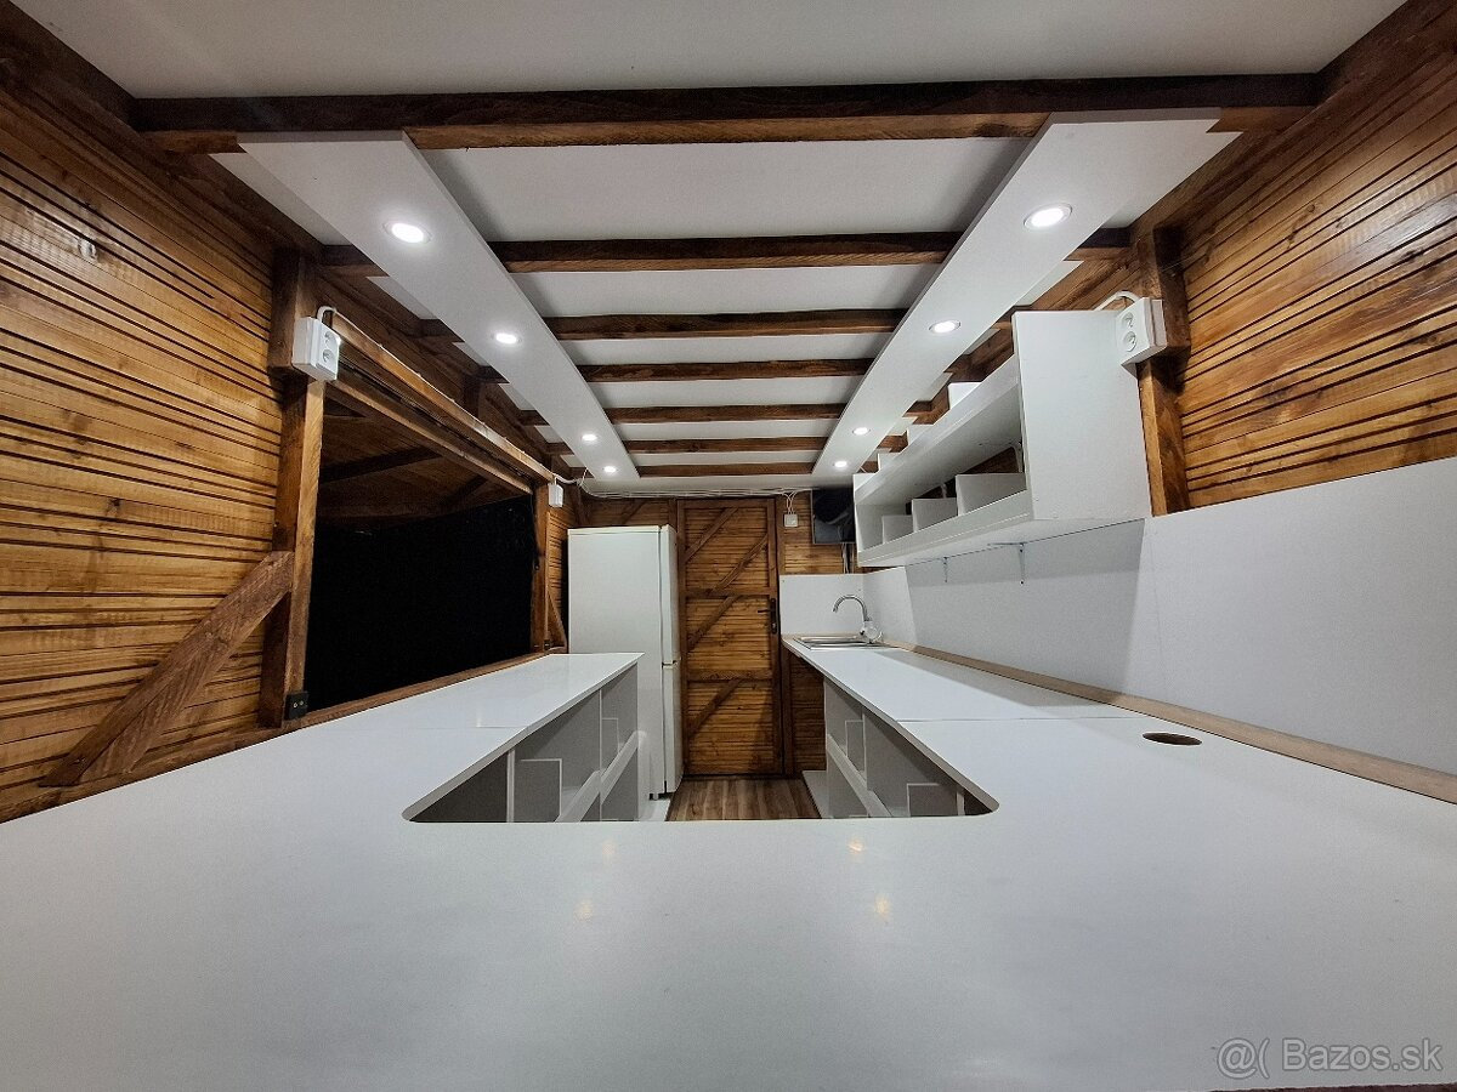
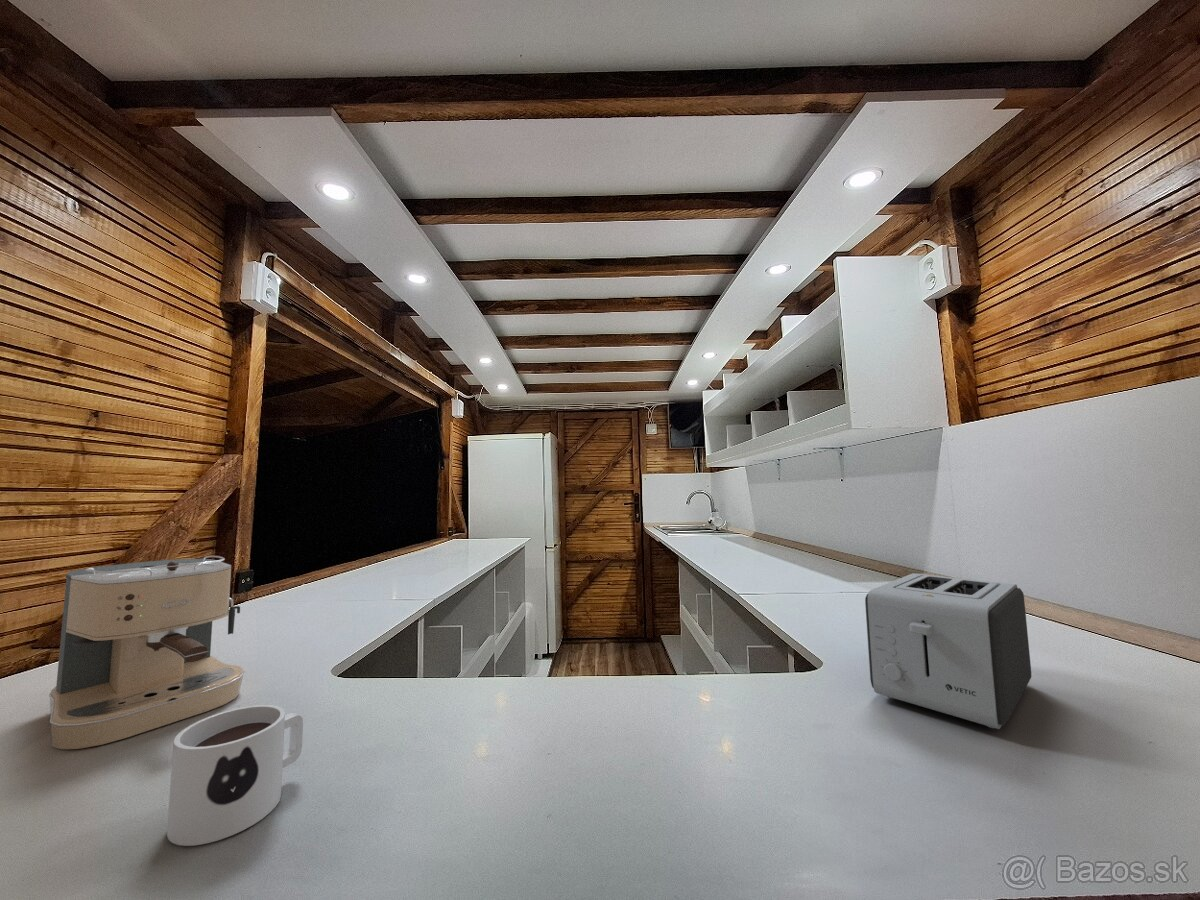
+ mug [166,704,304,847]
+ toaster [864,572,1032,730]
+ coffee maker [48,555,246,750]
